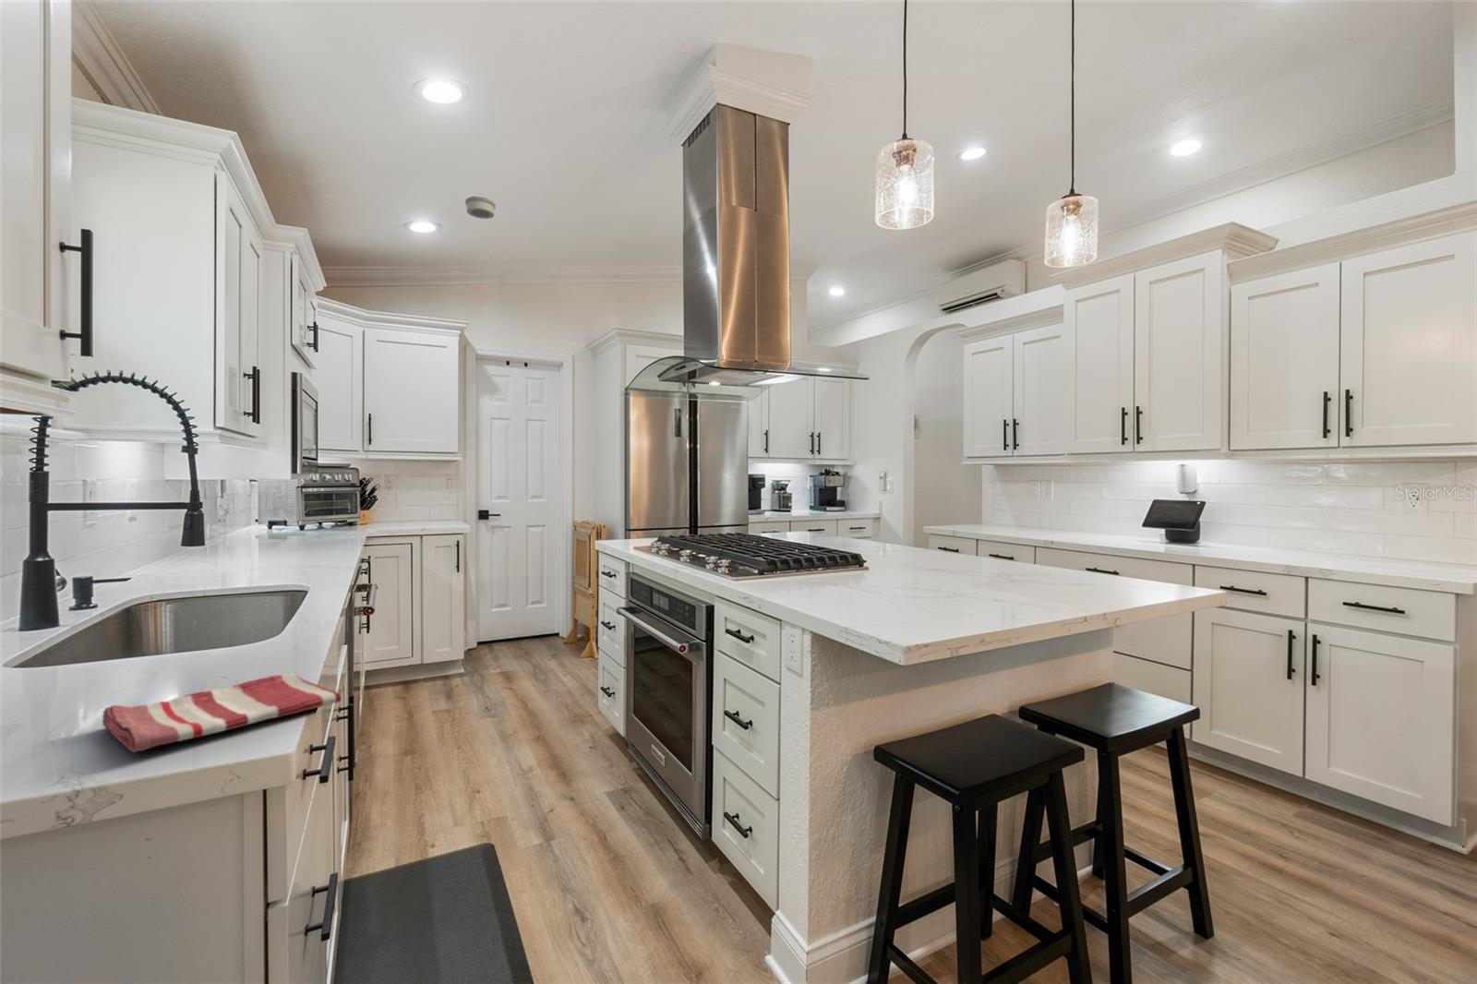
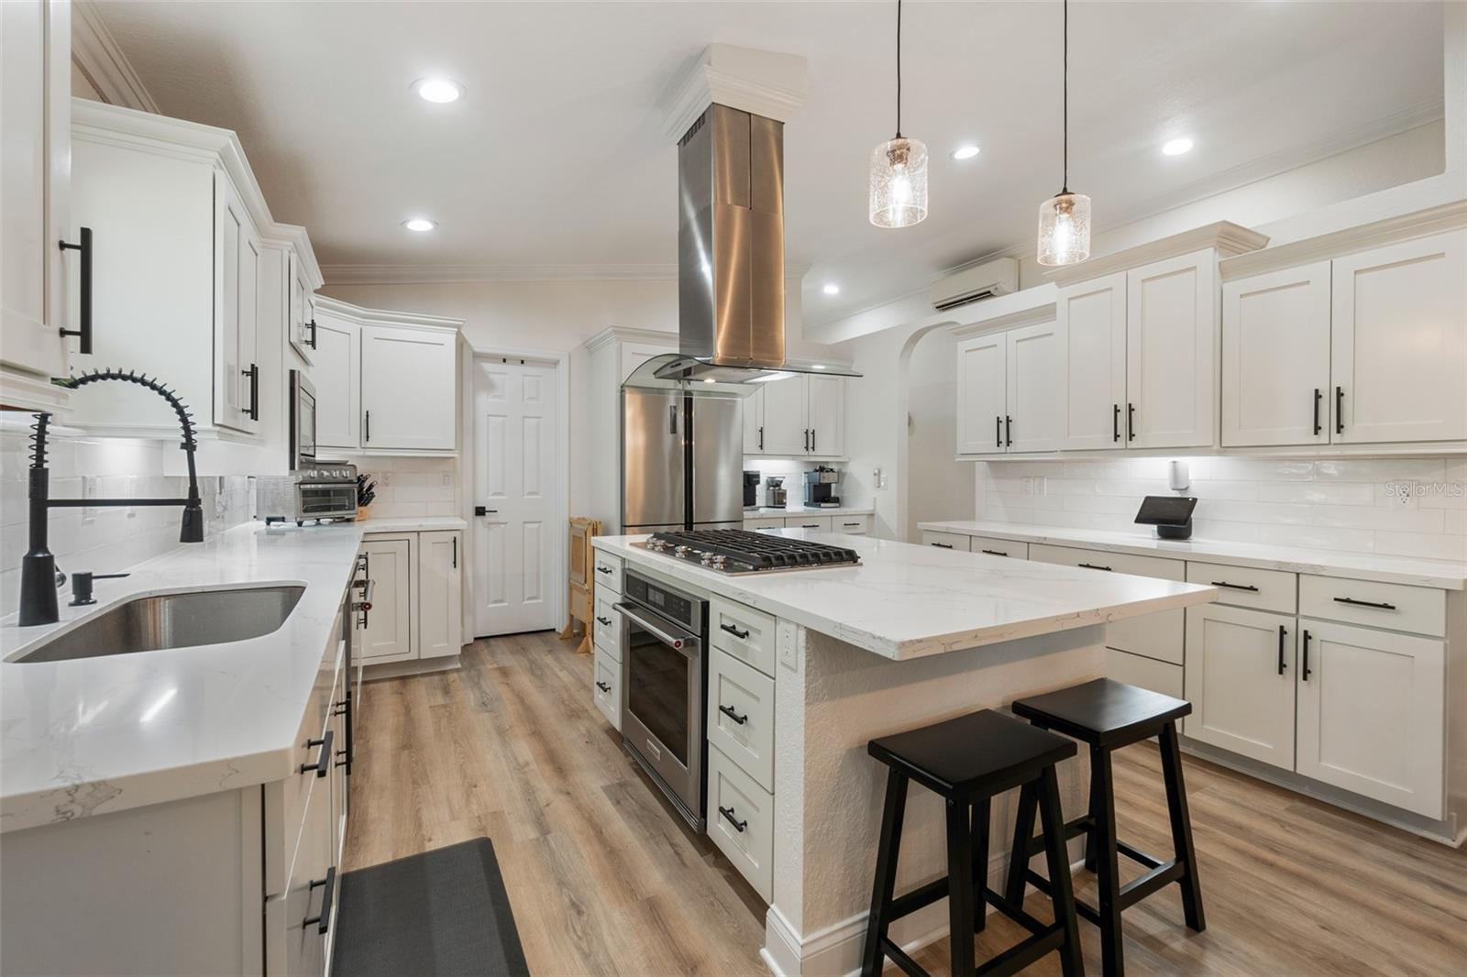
- smoke detector [465,194,496,220]
- dish towel [101,673,343,753]
